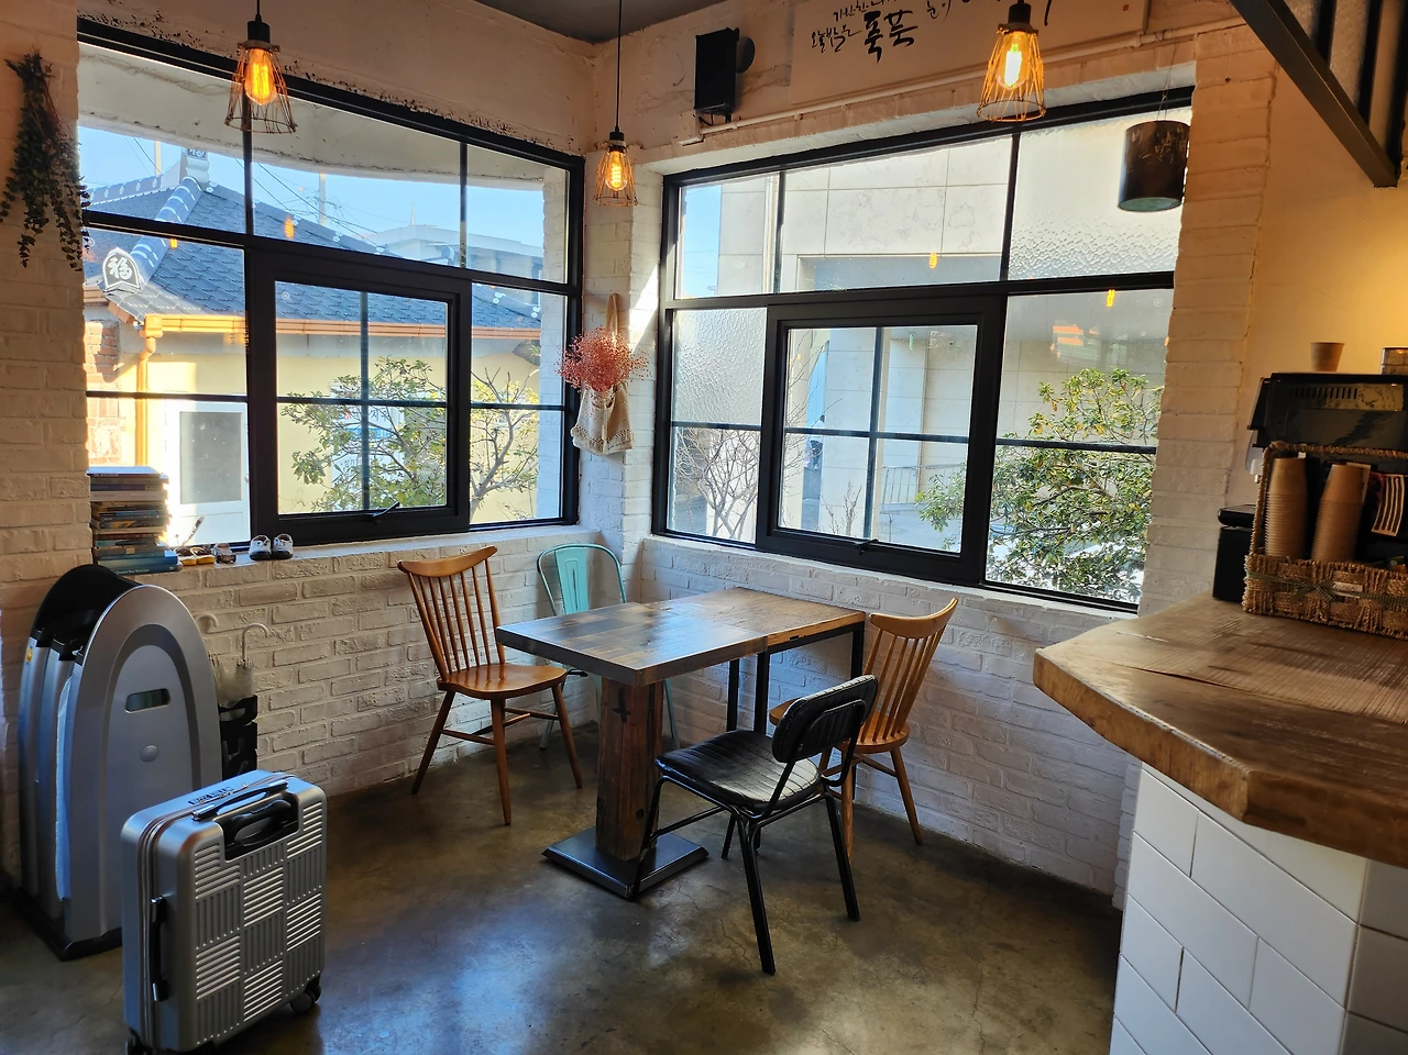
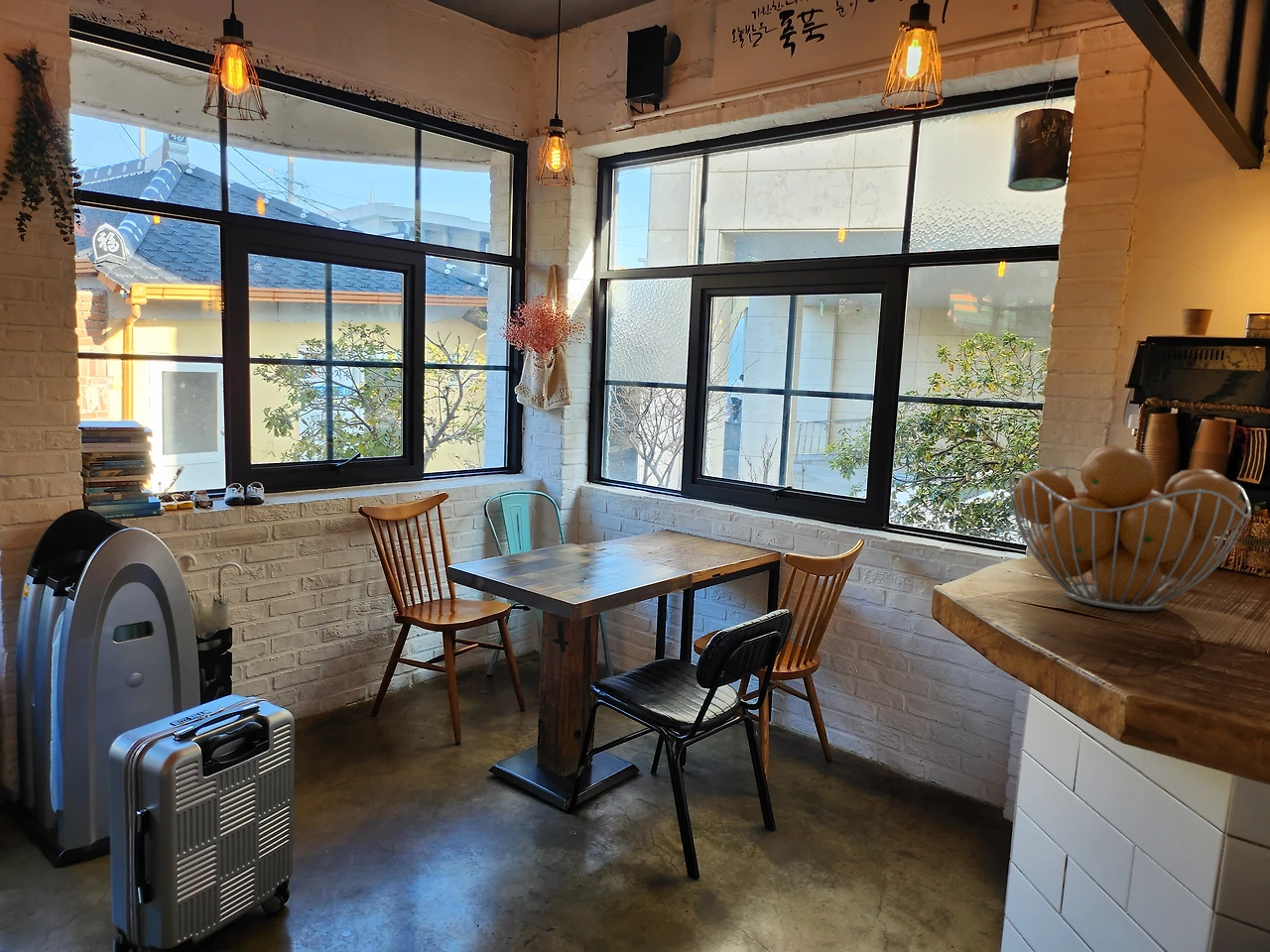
+ fruit basket [1008,444,1252,612]
